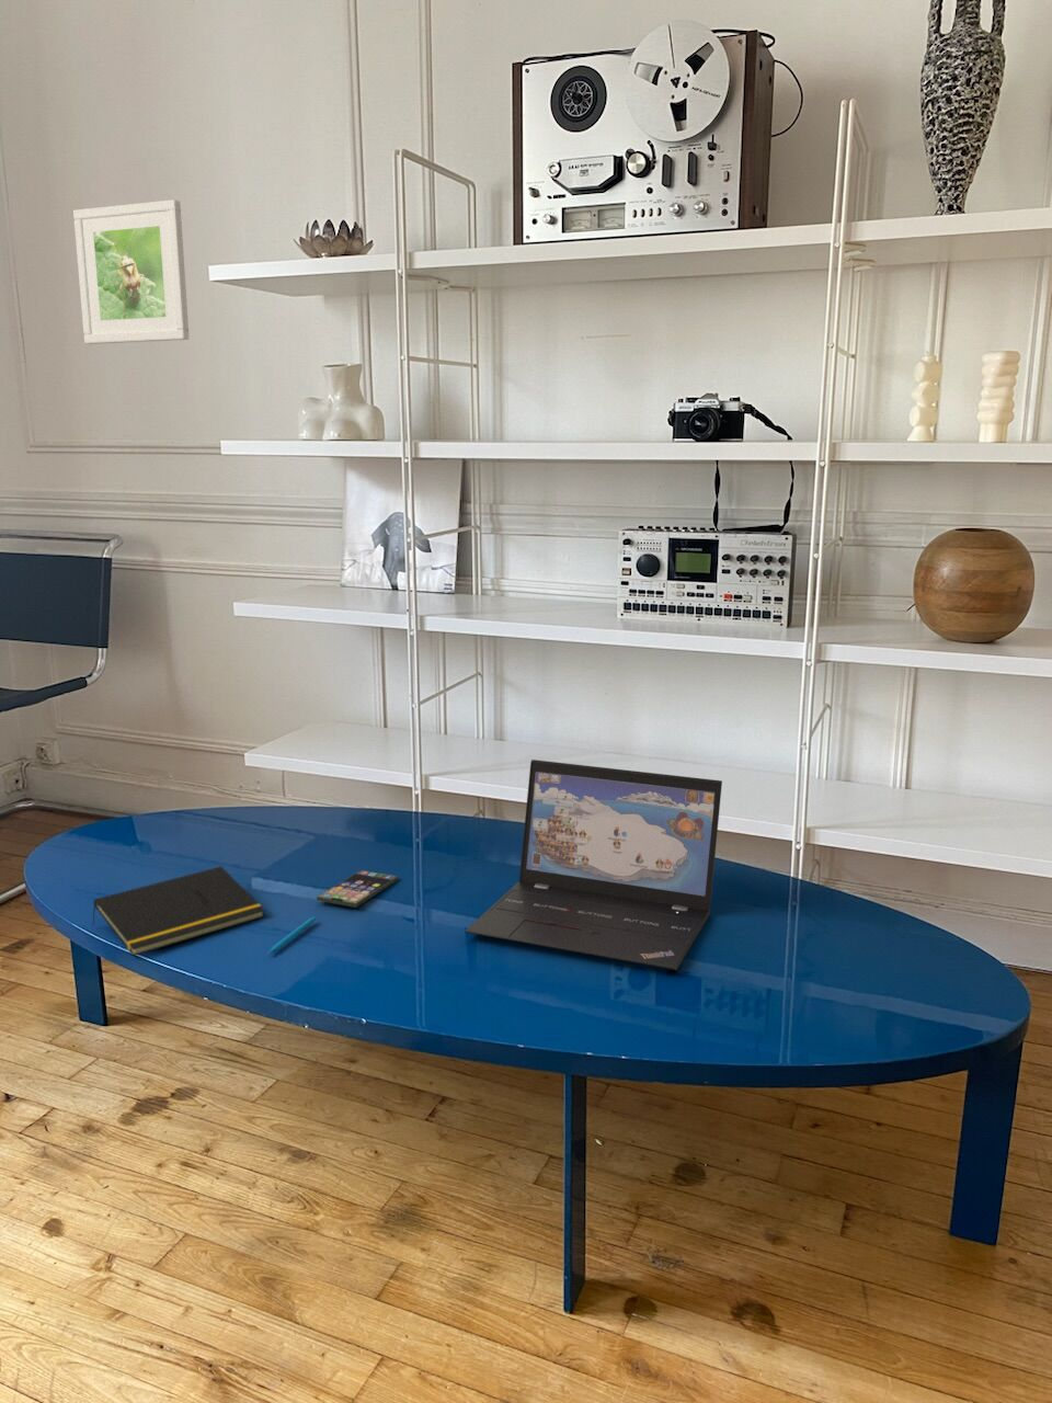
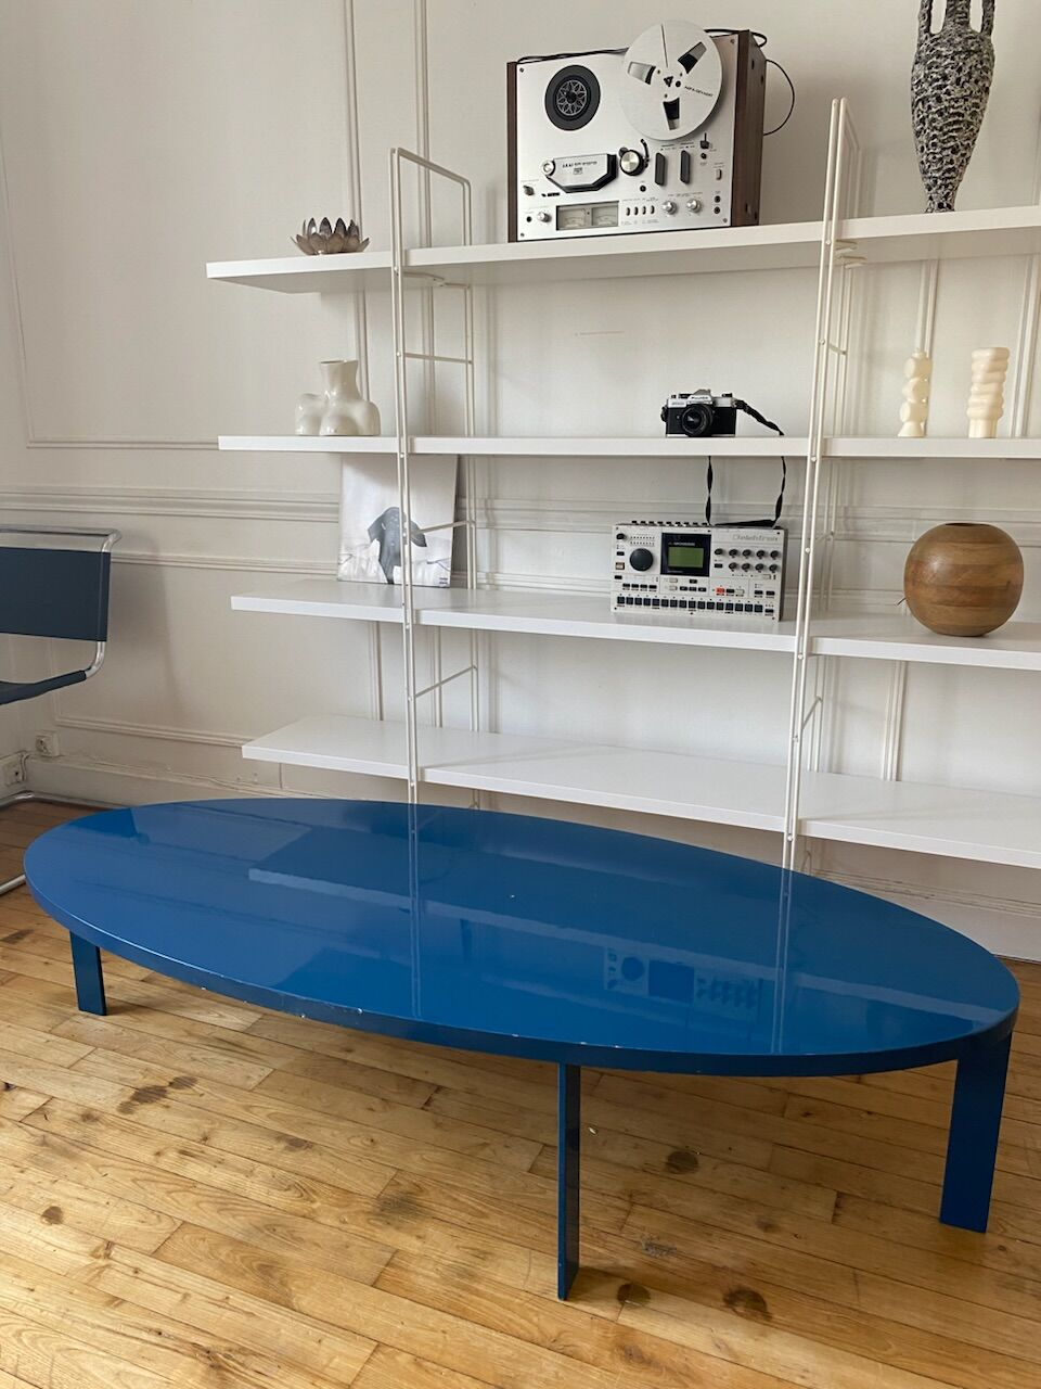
- pen [267,915,317,954]
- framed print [72,199,190,346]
- laptop [463,759,723,971]
- smartphone [316,869,400,909]
- notepad [91,865,266,957]
